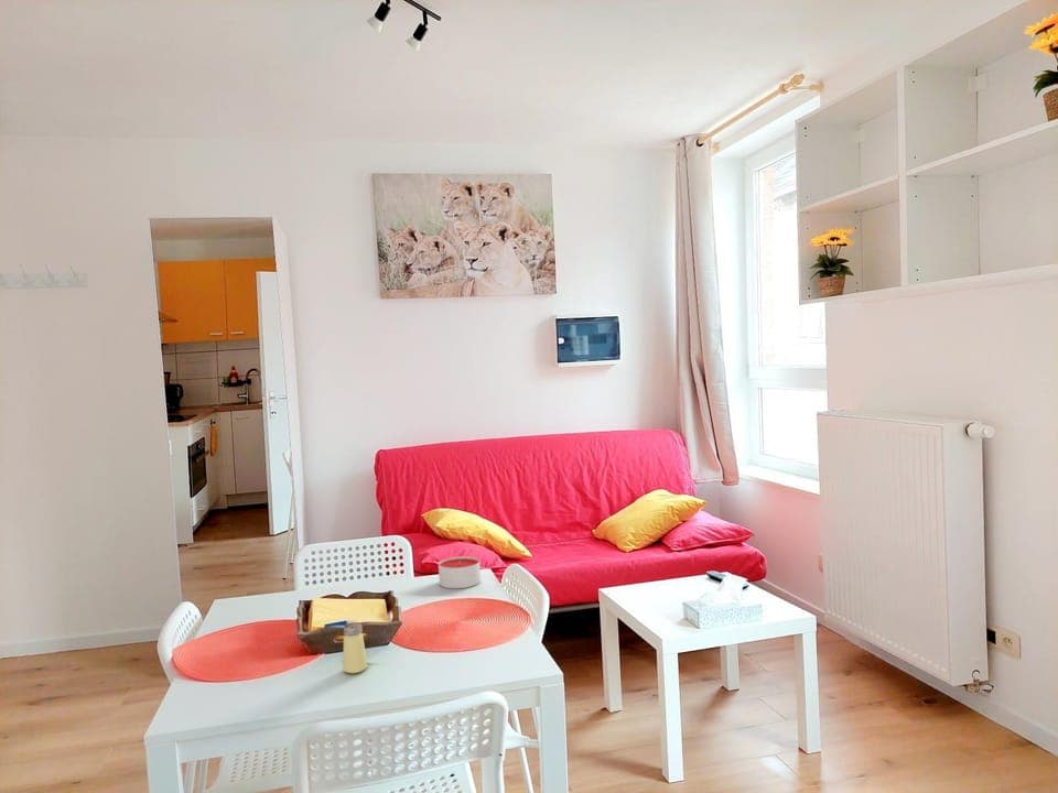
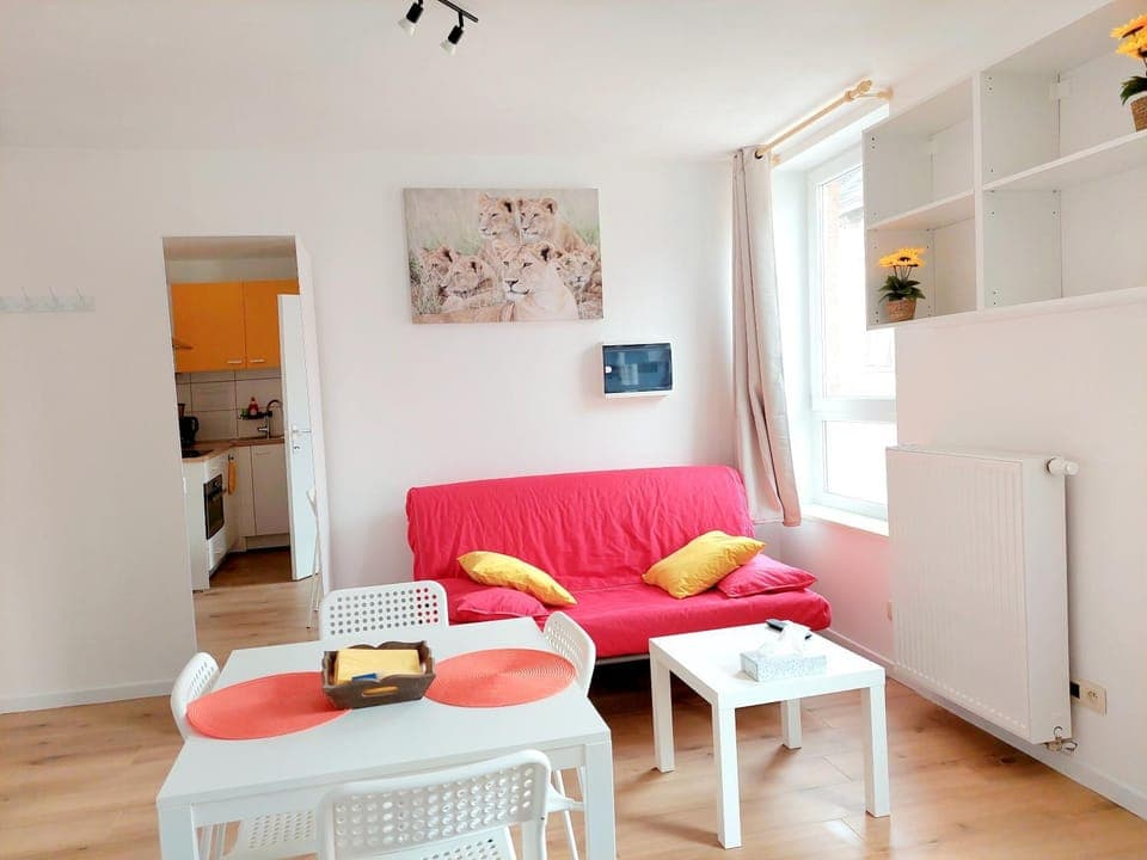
- candle [438,555,482,589]
- saltshaker [342,621,368,675]
